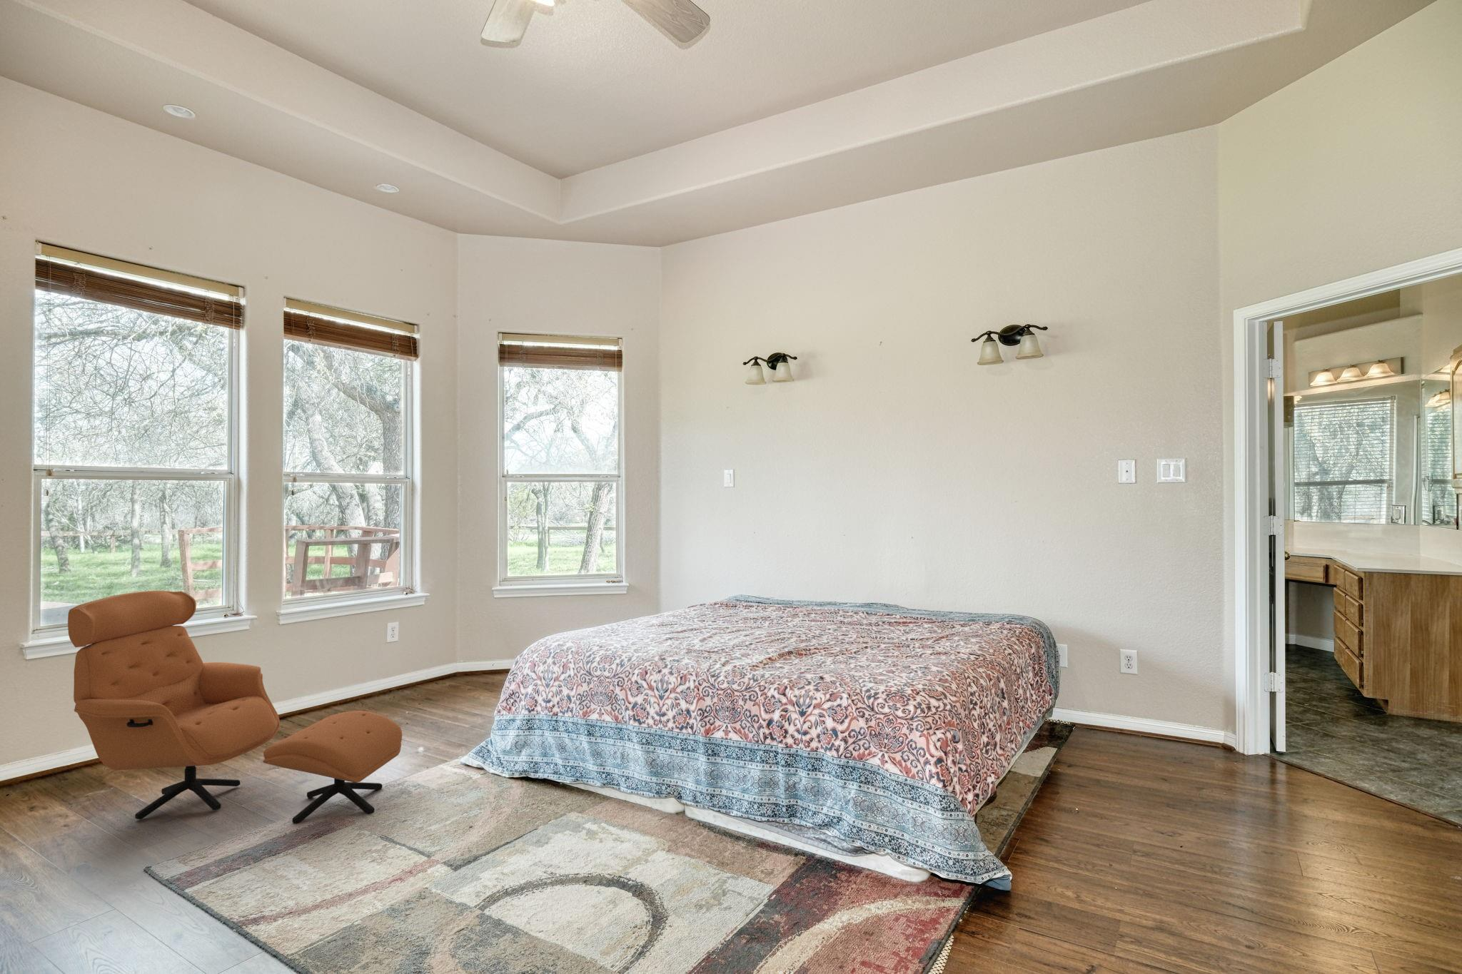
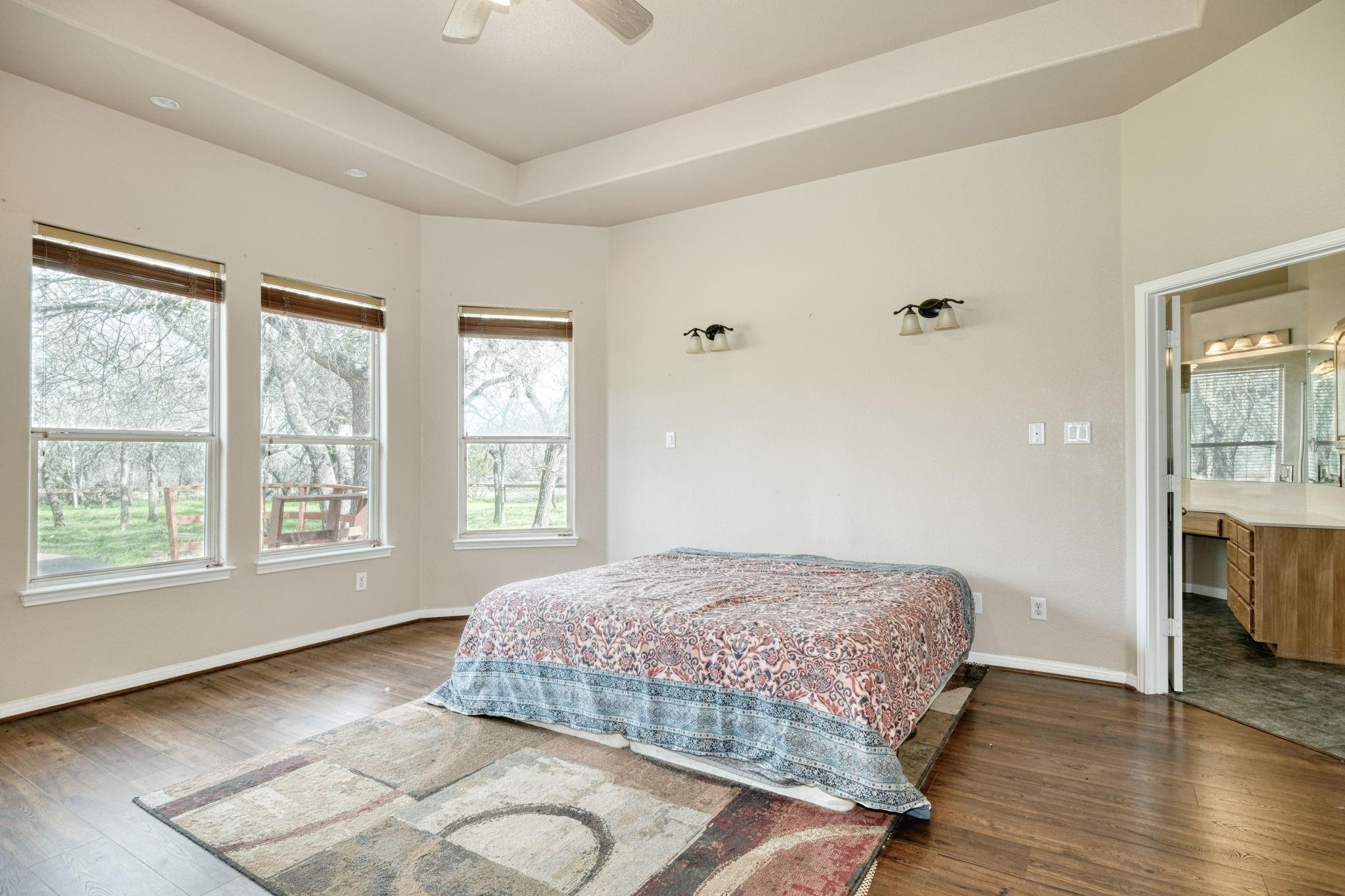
- armchair [67,590,402,824]
